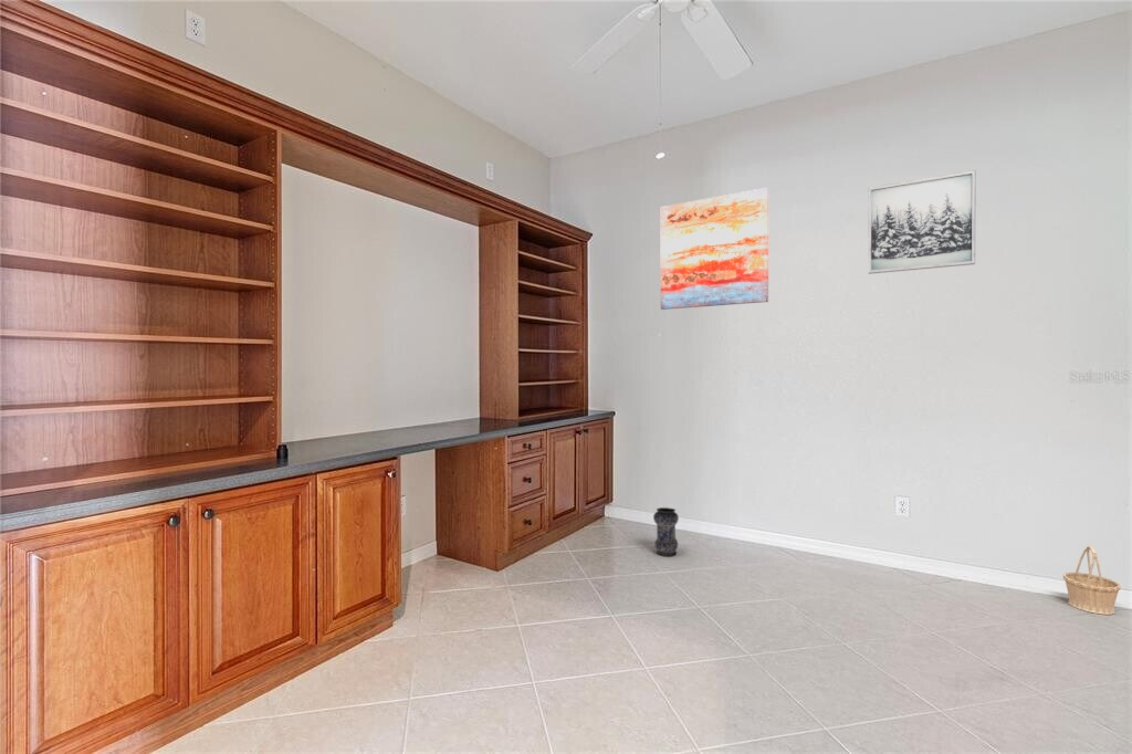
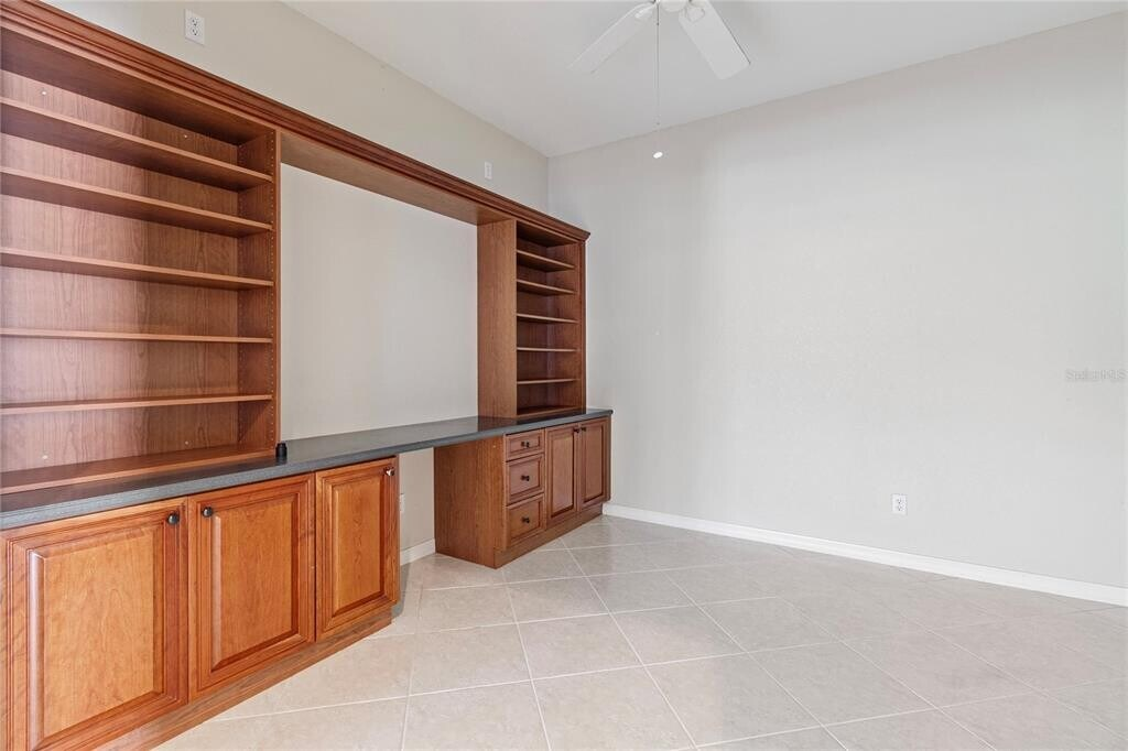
- vase [652,506,680,557]
- wall art [660,187,769,311]
- basket [1062,545,1122,616]
- wall art [868,169,976,275]
